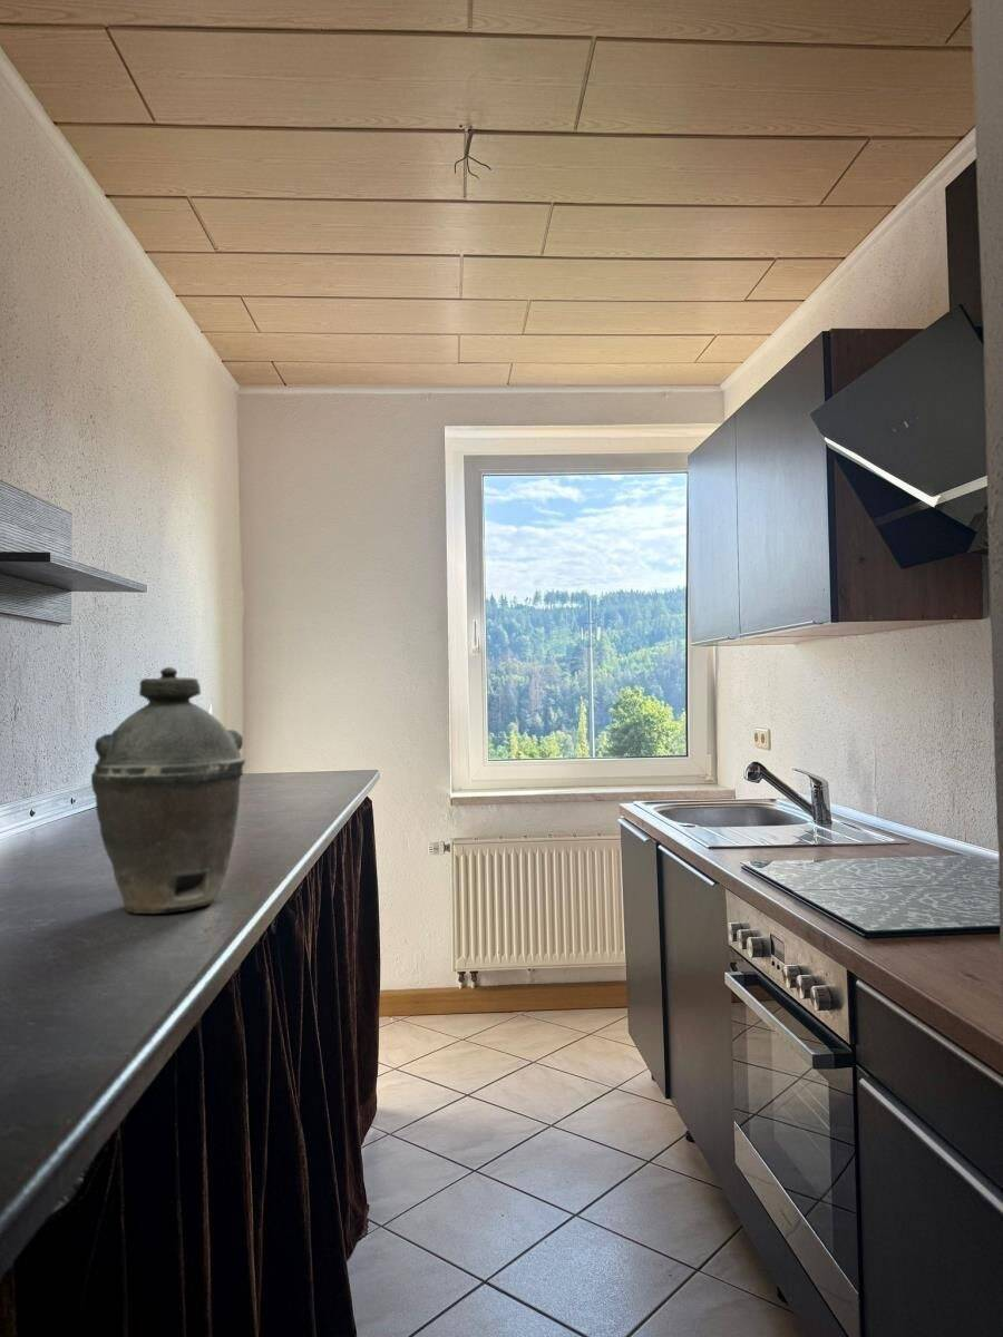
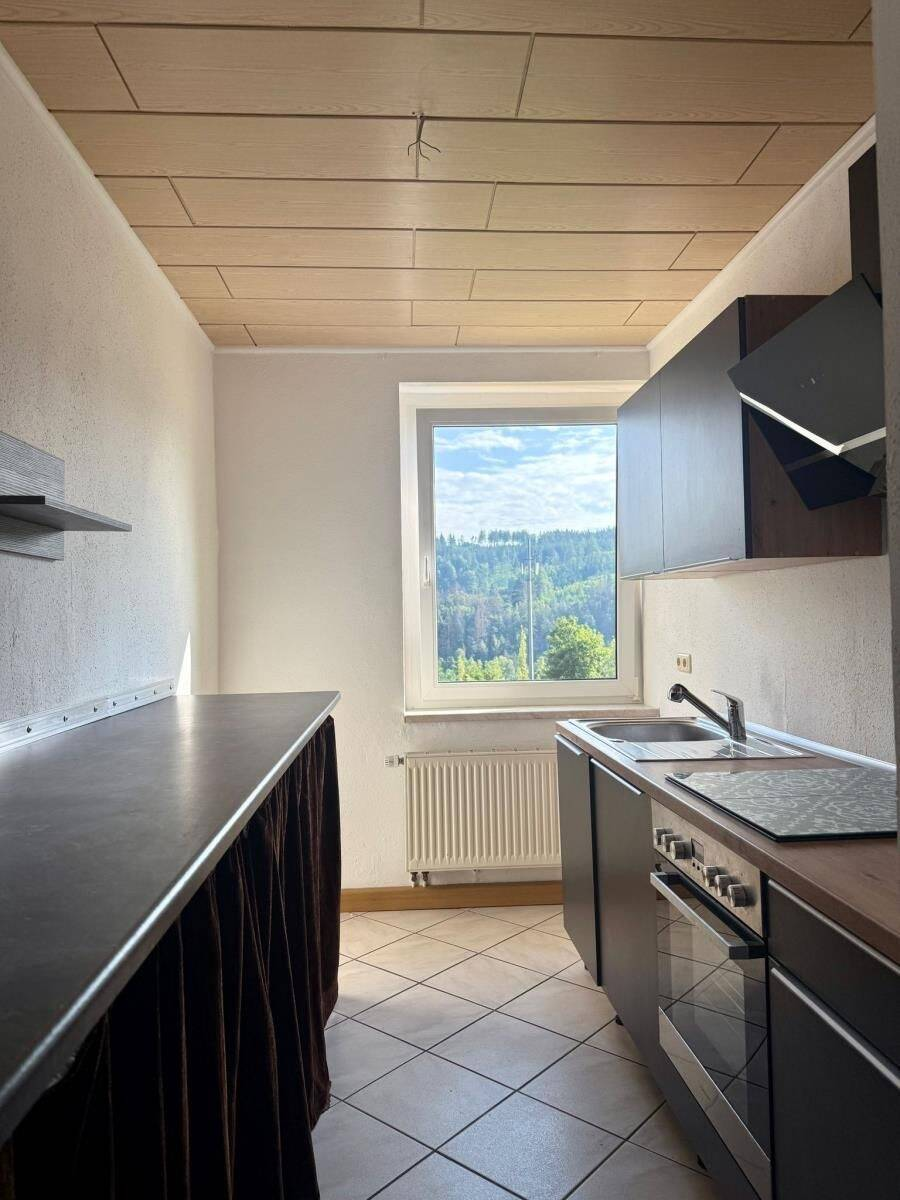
- kettle [90,666,246,915]
